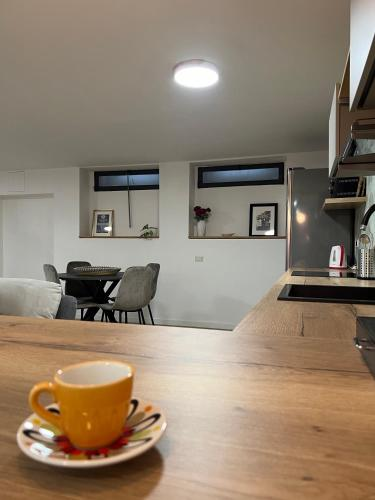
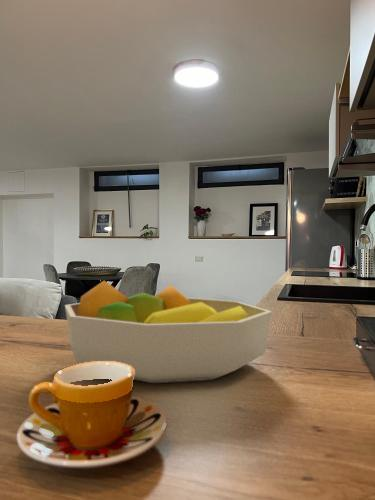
+ fruit bowl [64,280,273,384]
